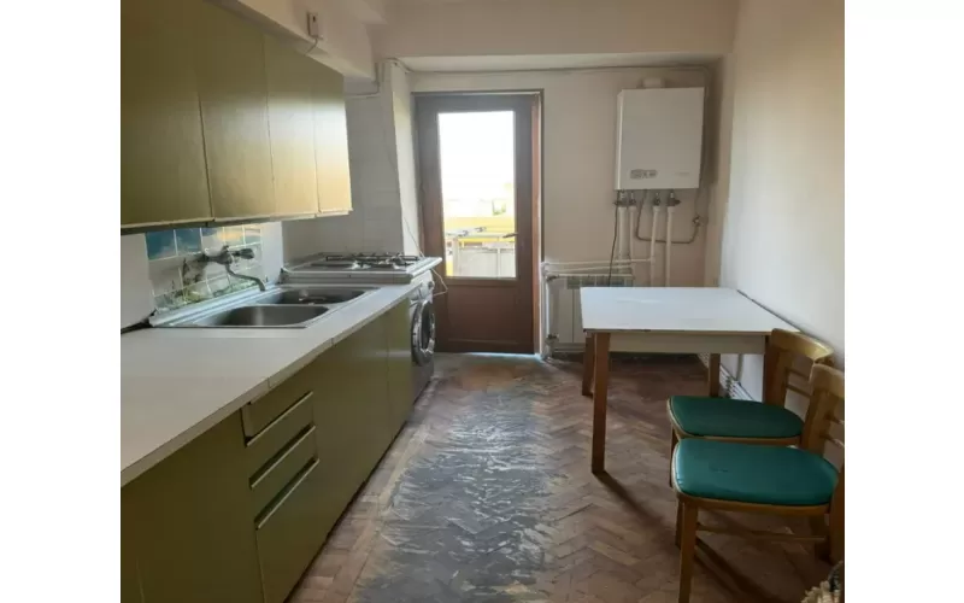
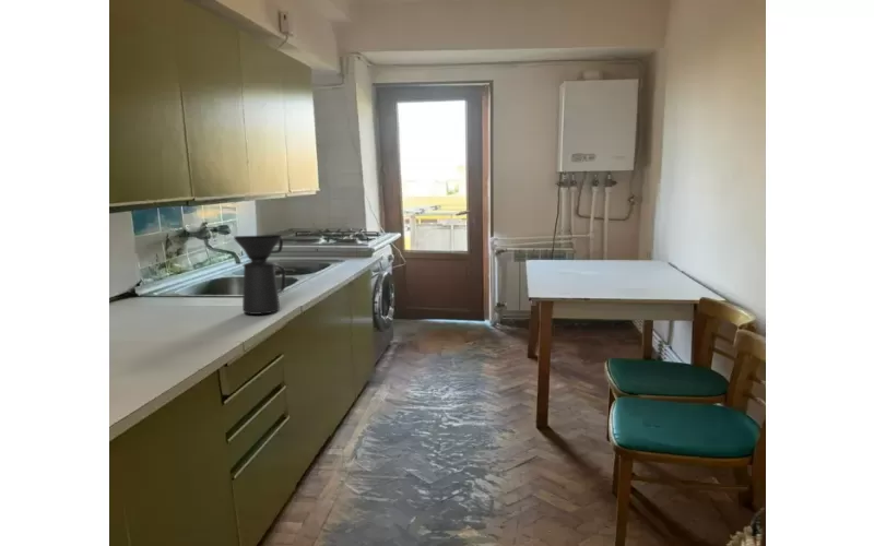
+ coffee maker [233,234,286,316]
